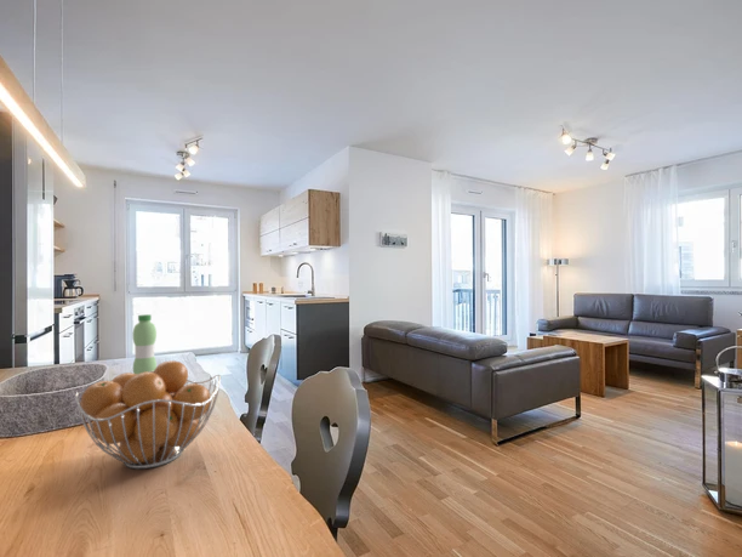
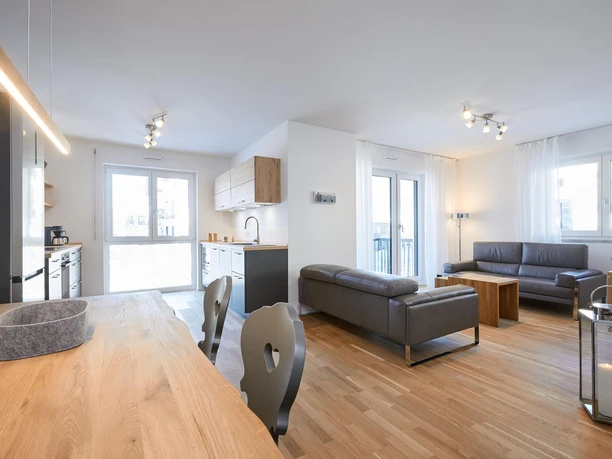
- water bottle [132,313,158,375]
- fruit basket [74,359,222,470]
